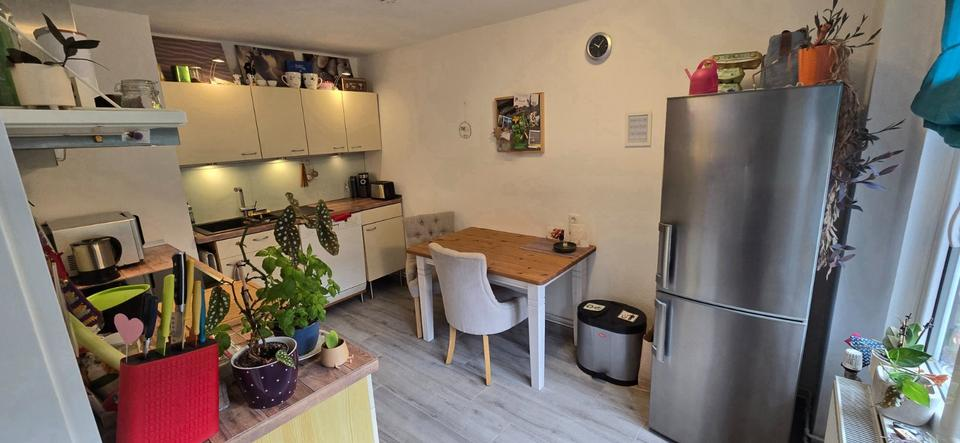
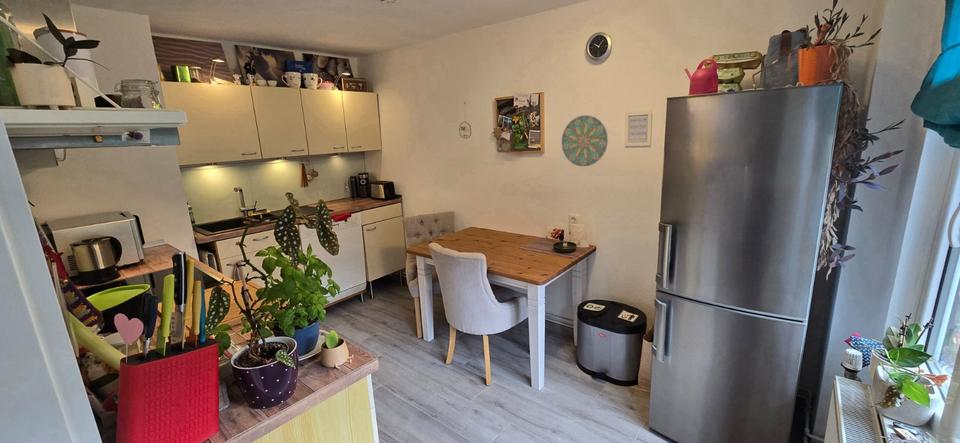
+ decorative plate [561,114,609,168]
